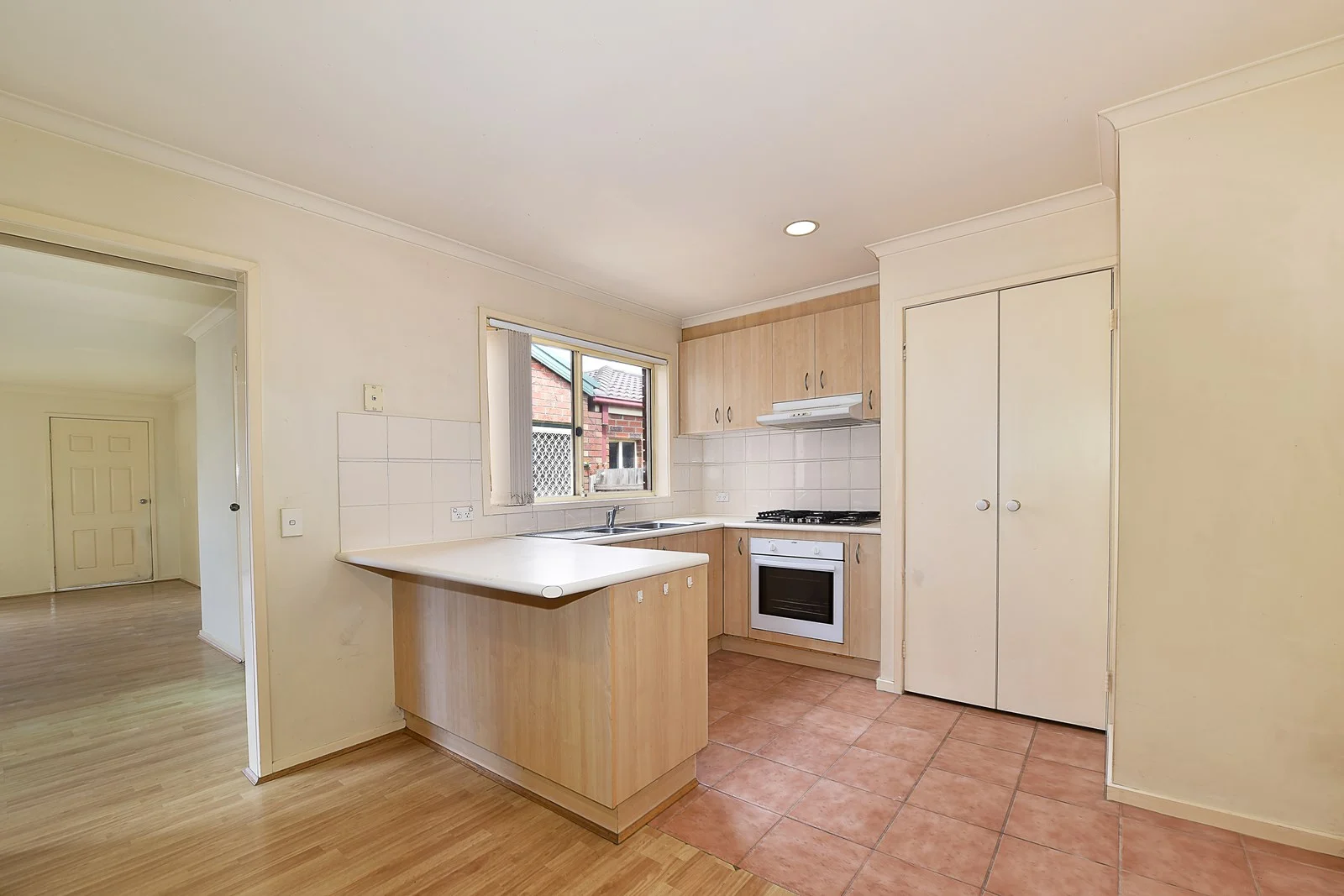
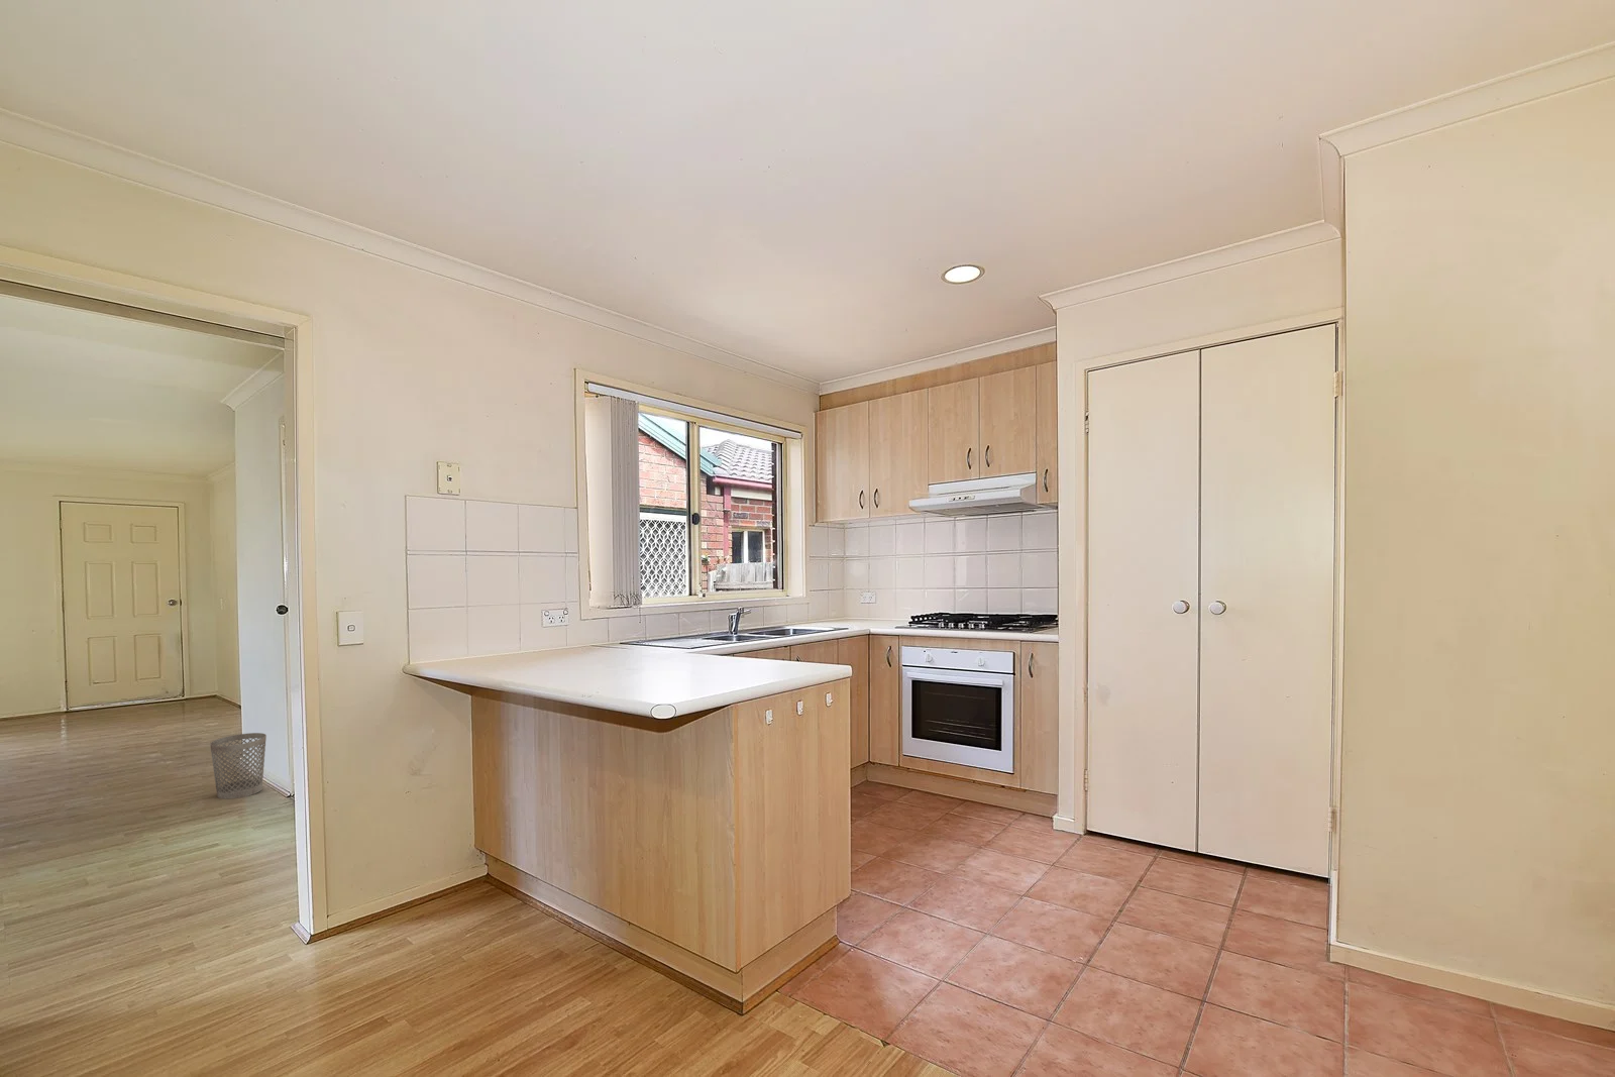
+ wastebasket [209,732,268,799]
